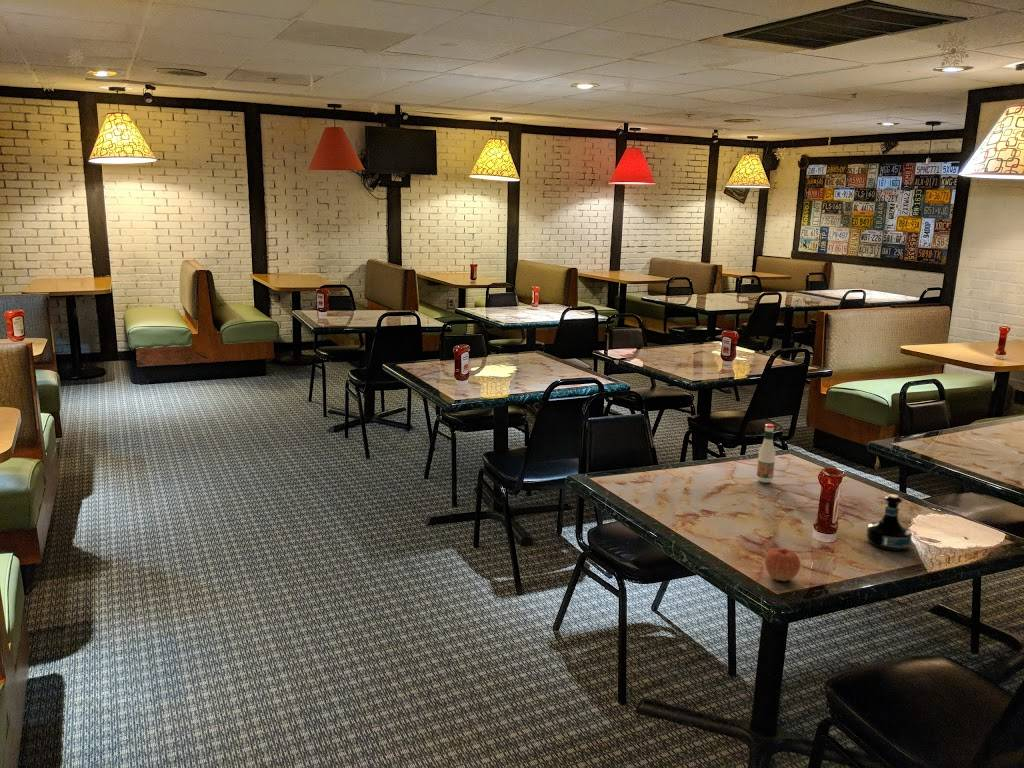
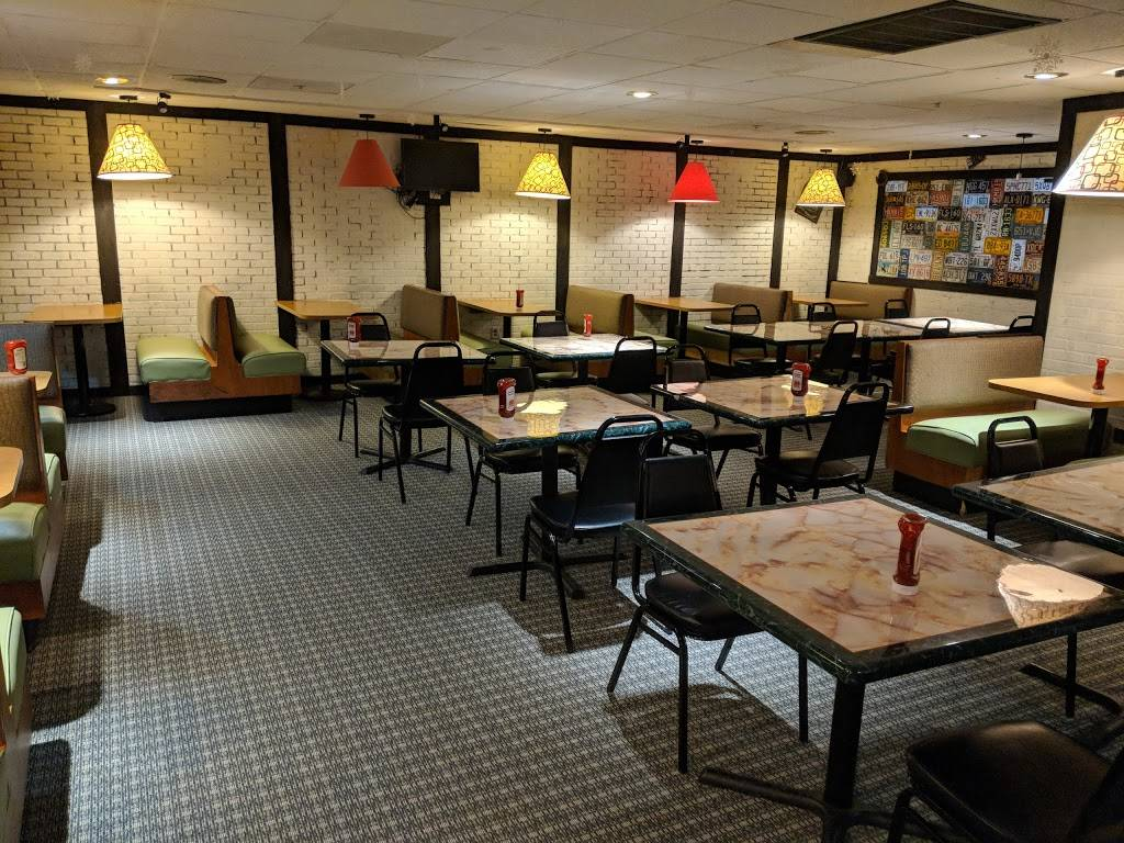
- tabasco sauce [756,423,777,484]
- apple [764,547,801,582]
- tequila bottle [865,493,913,552]
